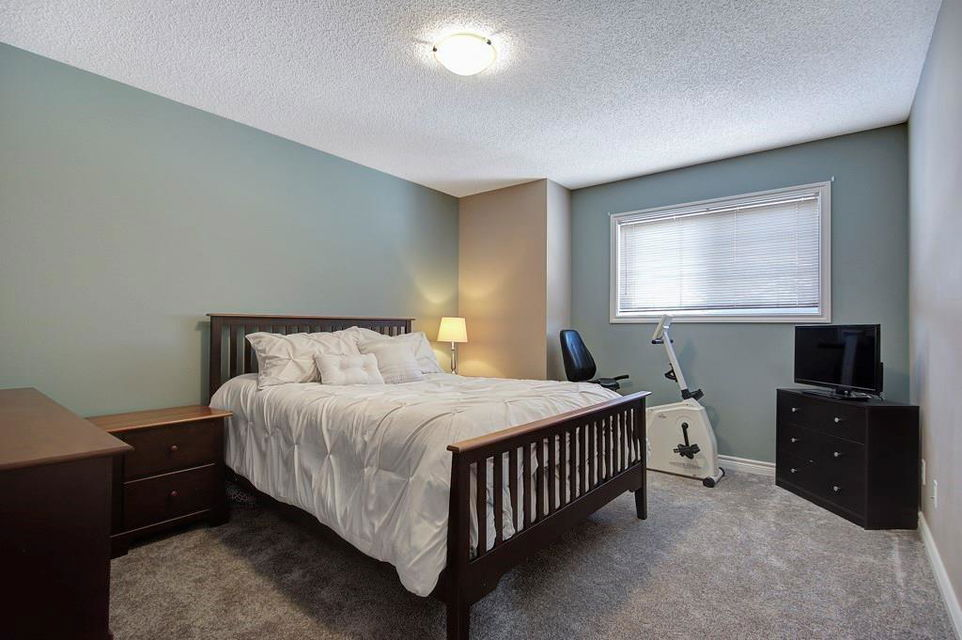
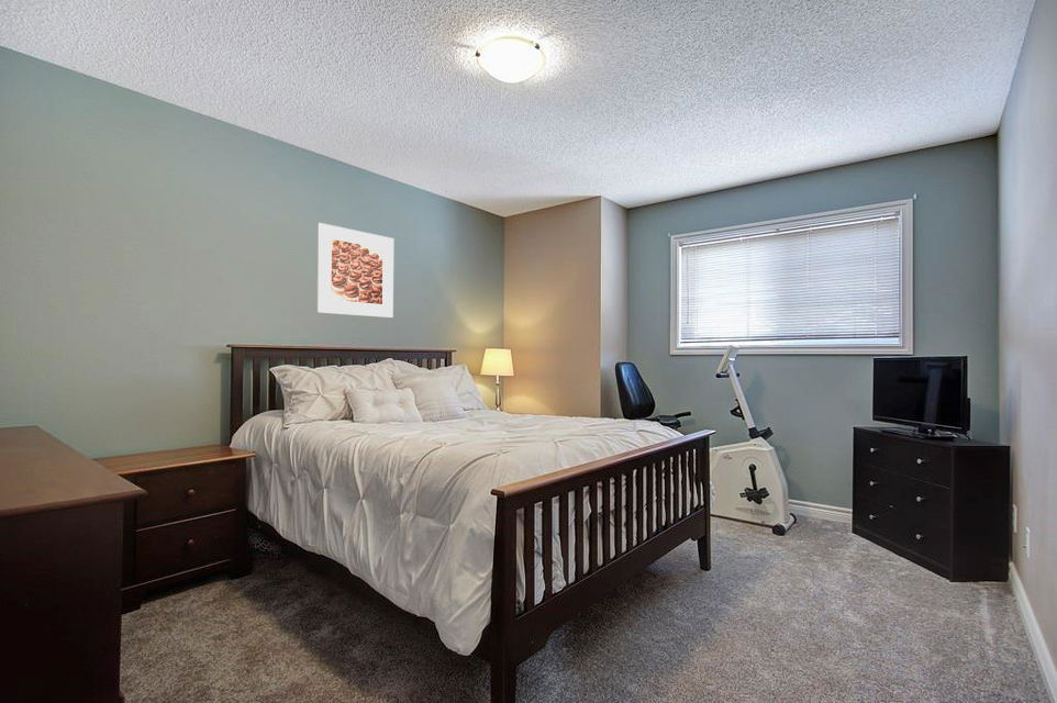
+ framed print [315,222,394,319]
